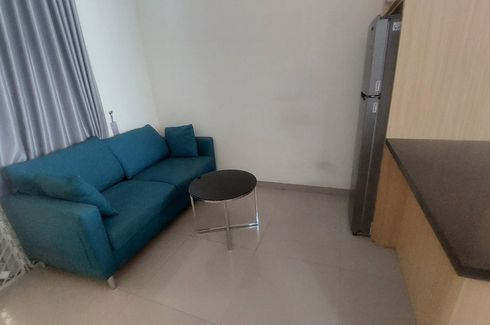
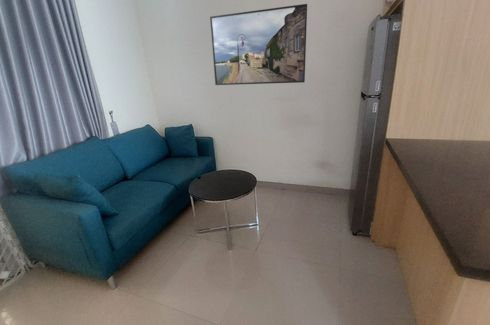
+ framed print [209,3,308,86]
